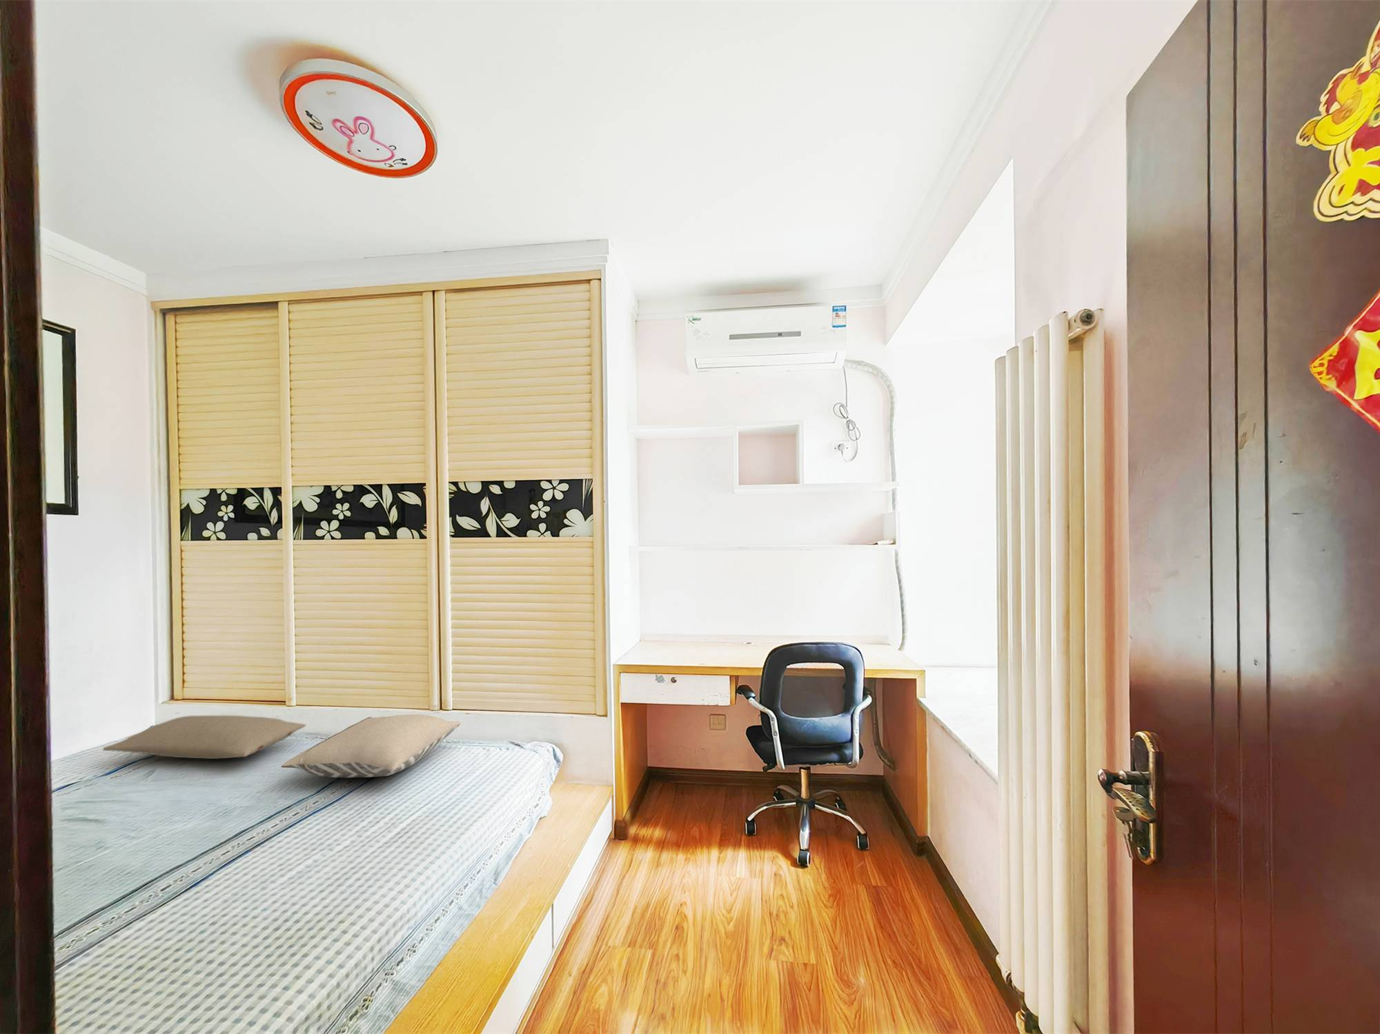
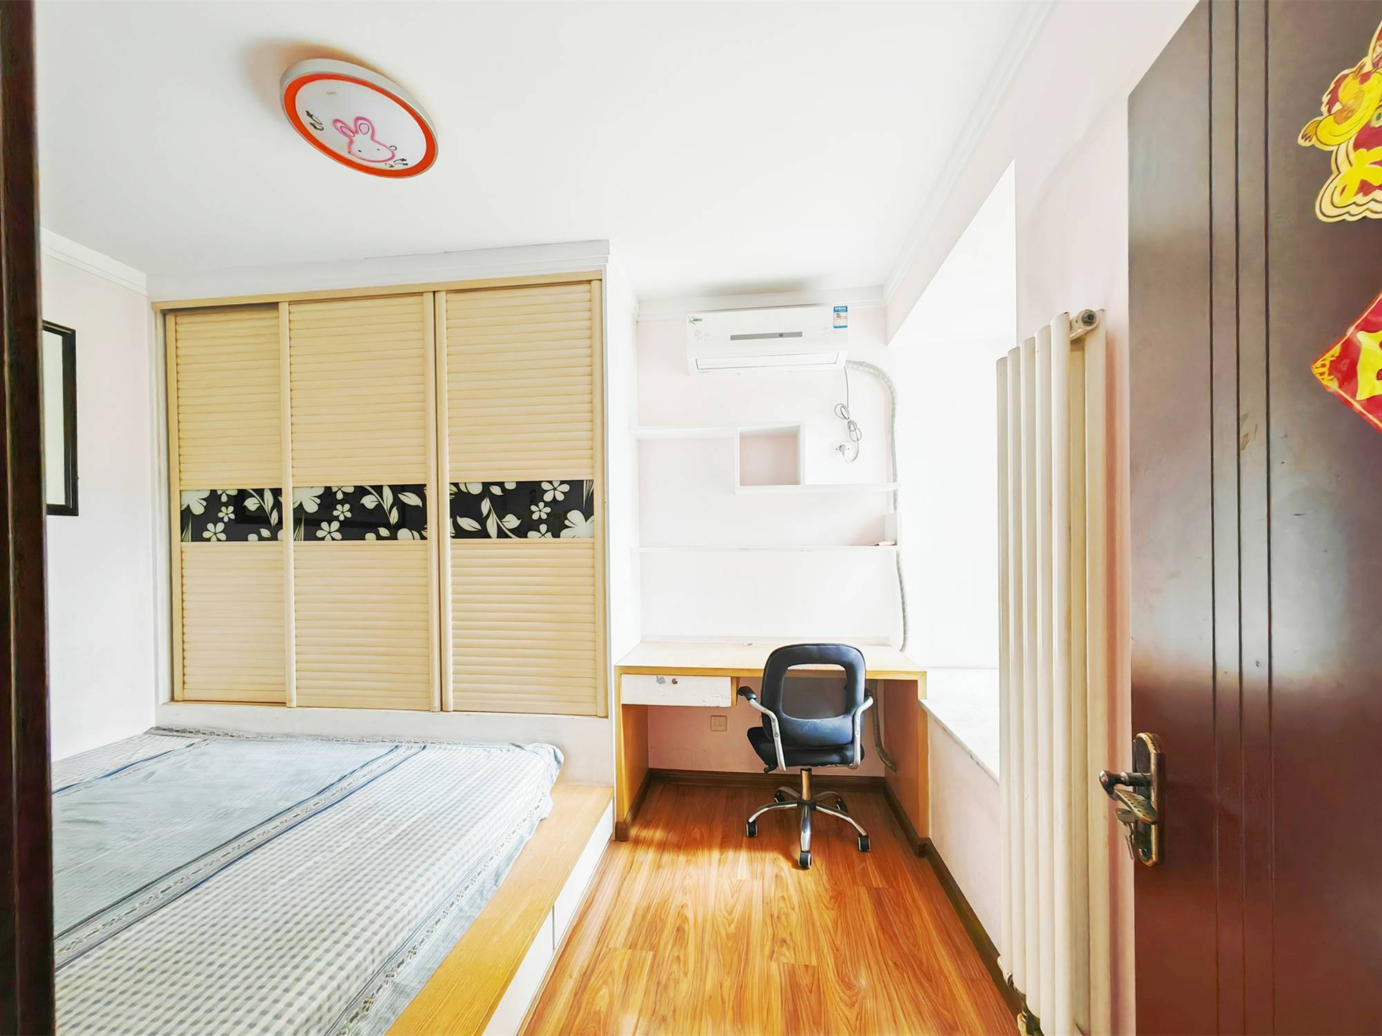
- pillow [280,714,461,779]
- pillow [102,715,308,759]
